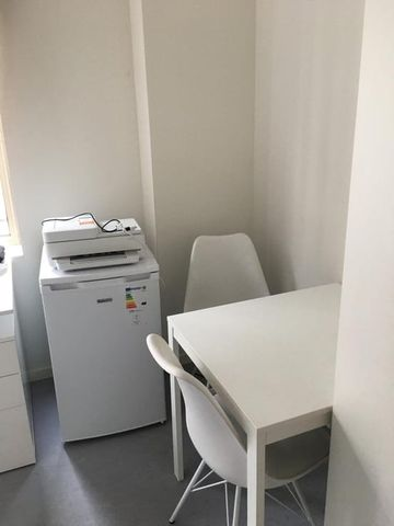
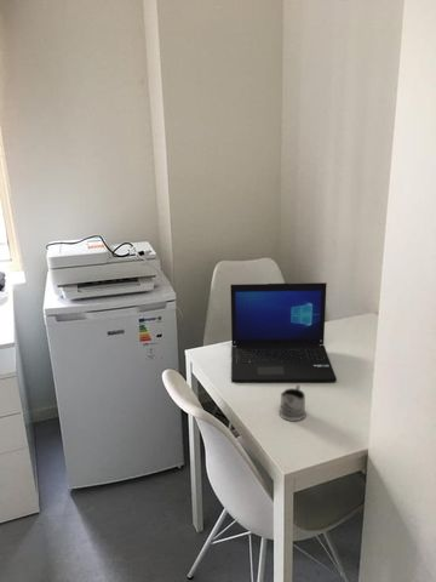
+ tea glass holder [279,383,308,422]
+ laptop [229,281,338,383]
